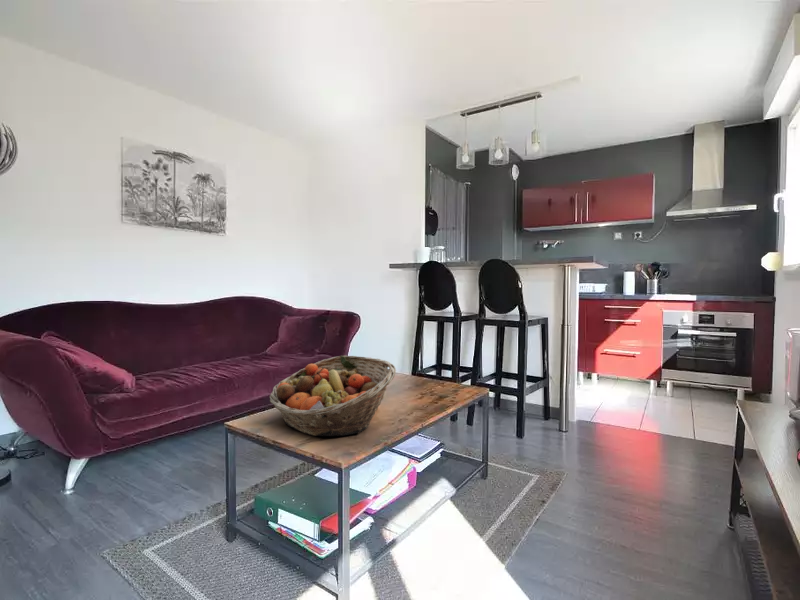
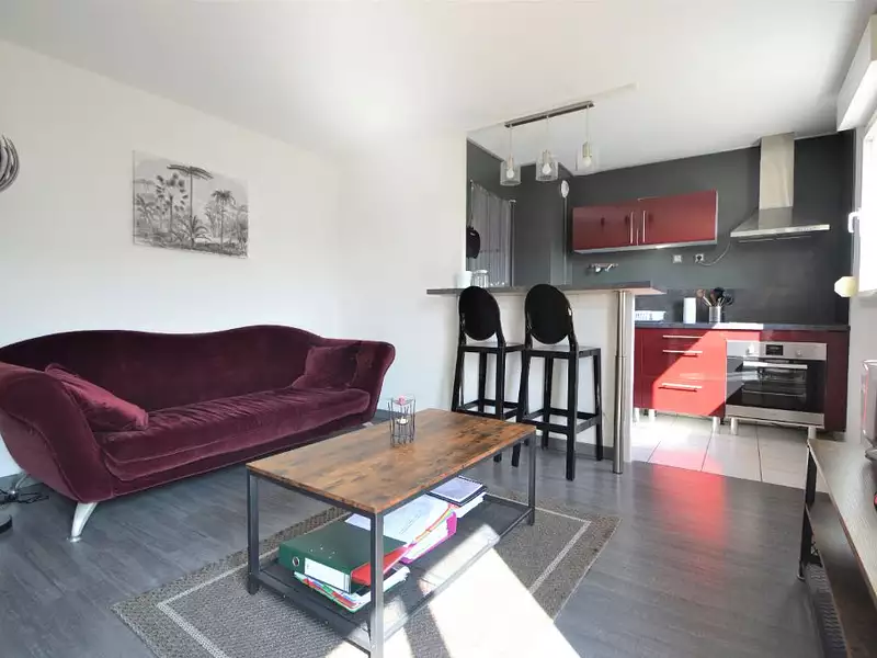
- fruit basket [269,355,397,437]
